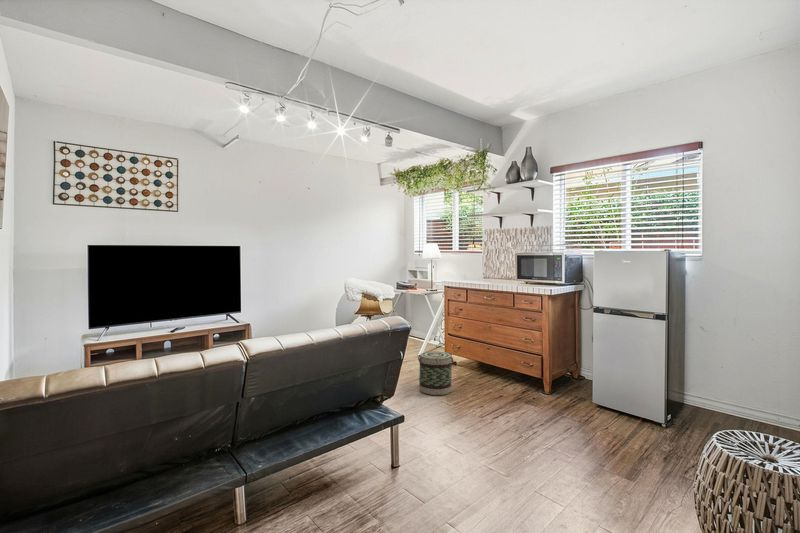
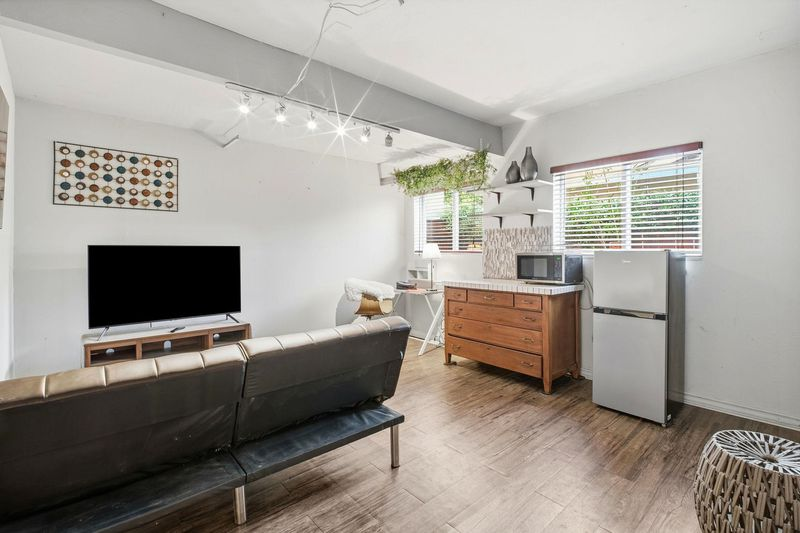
- basket [417,350,454,396]
